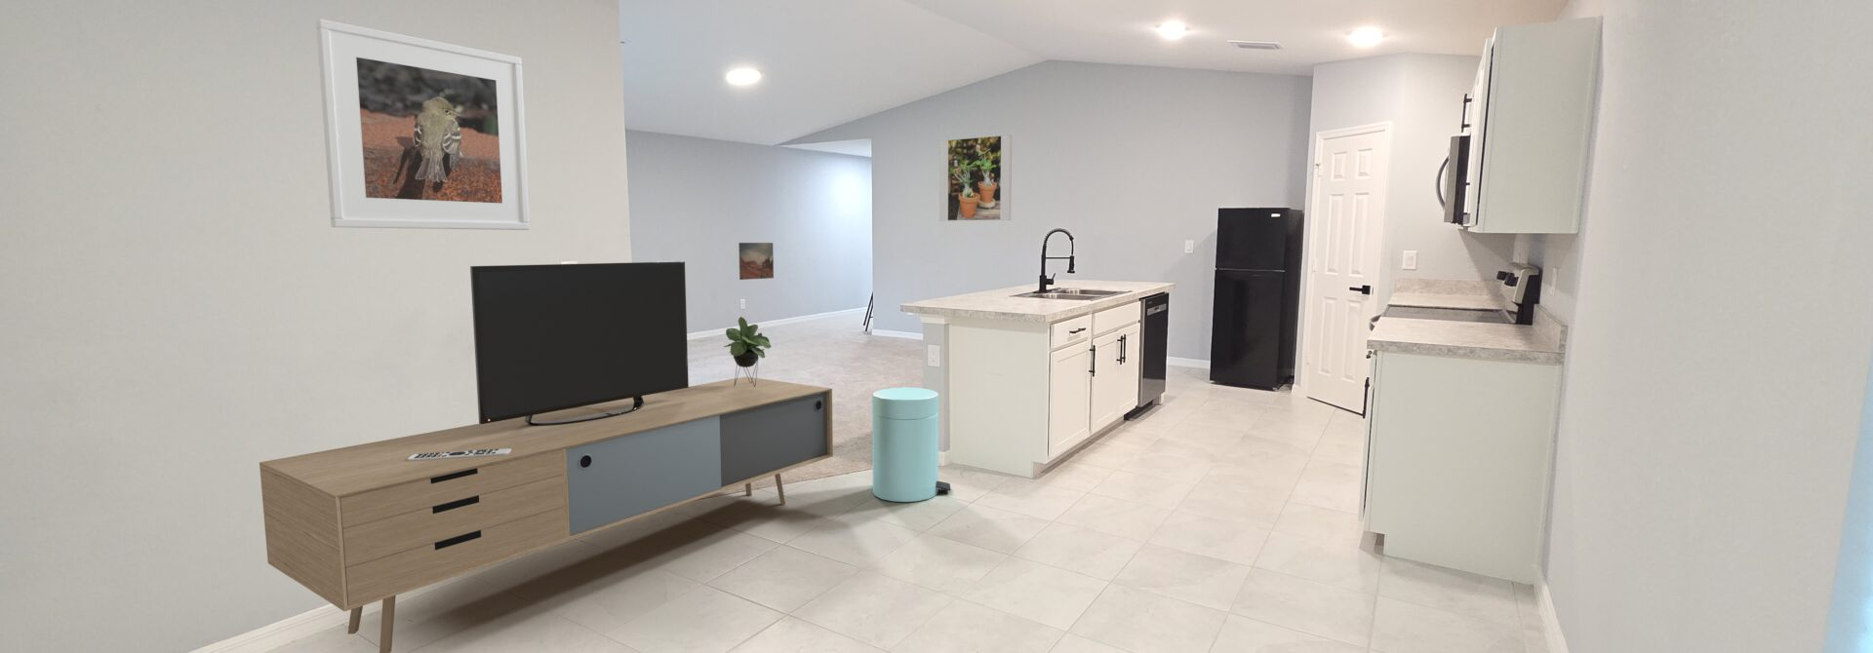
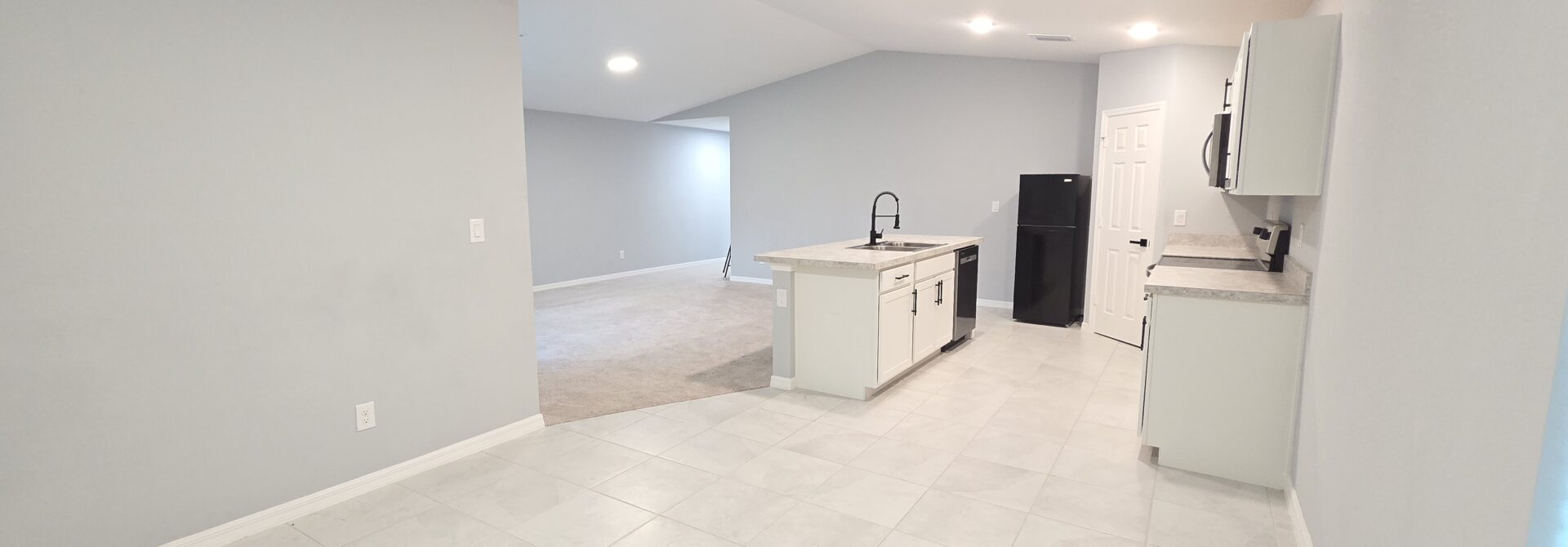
- trash can [871,387,951,503]
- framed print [939,134,1013,222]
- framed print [315,18,530,230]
- wall art [737,241,774,281]
- media console [258,260,834,653]
